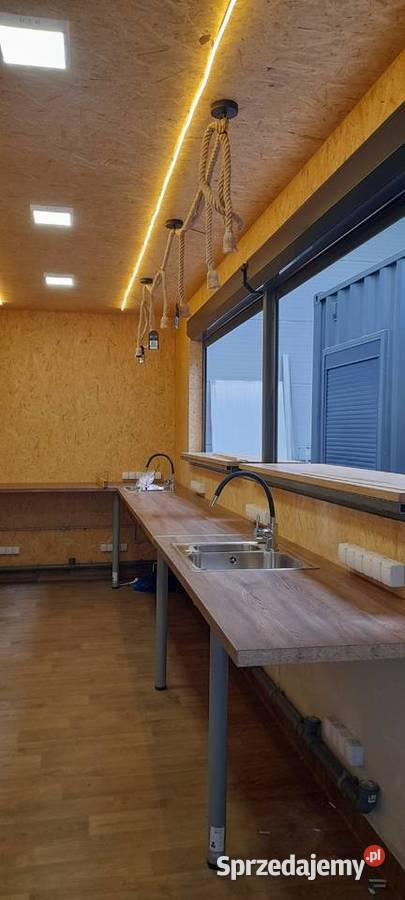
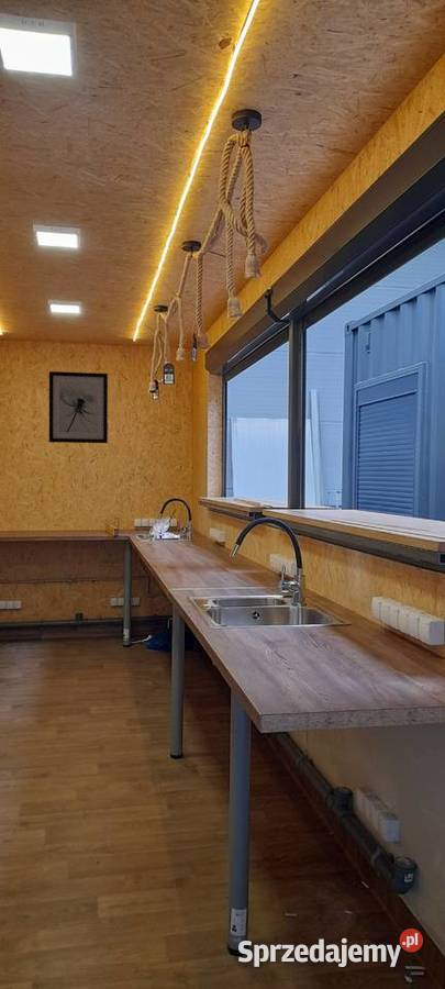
+ wall art [48,370,109,444]
